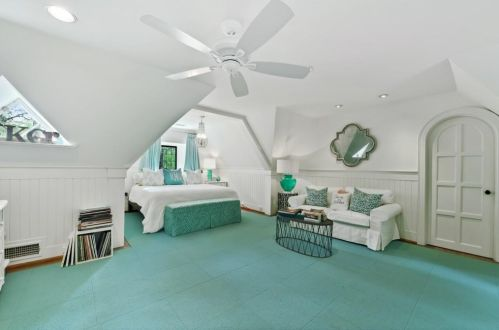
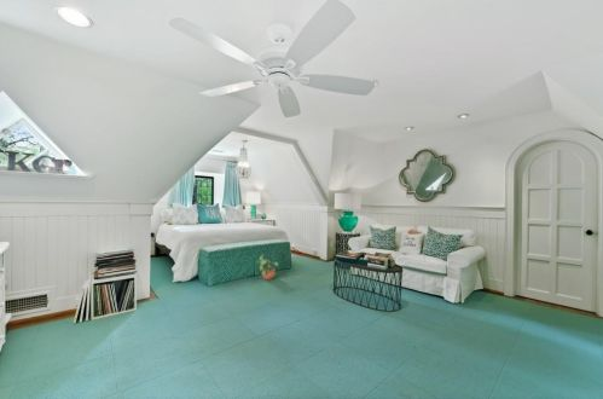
+ potted plant [257,254,279,281]
